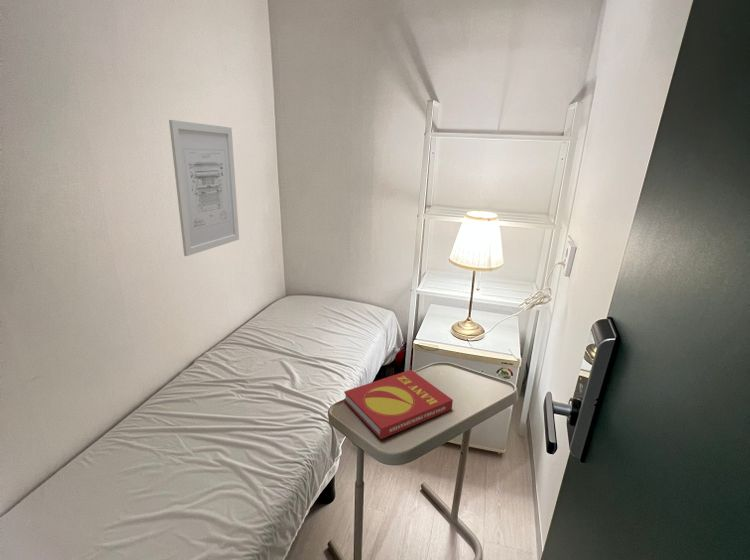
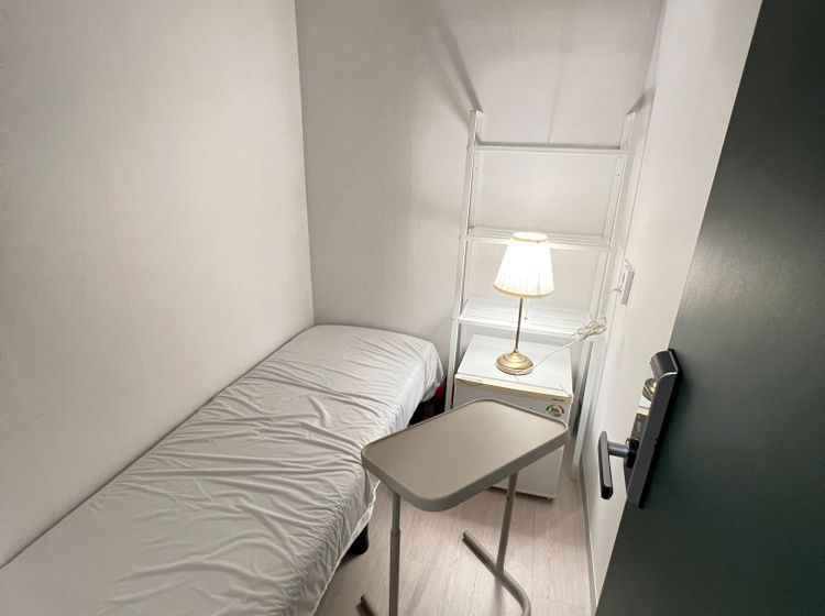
- wall art [168,119,240,257]
- book [343,369,454,440]
